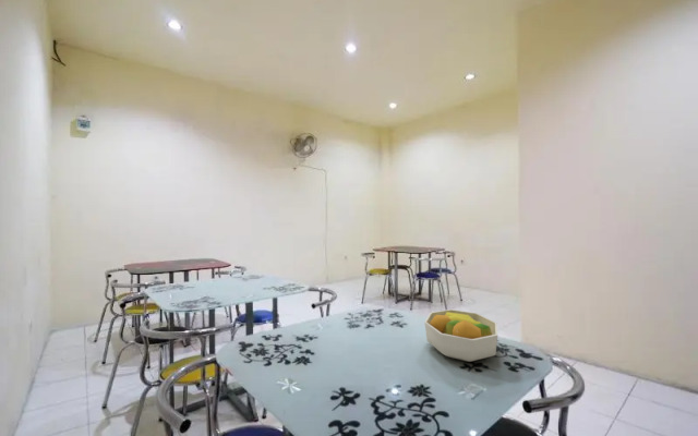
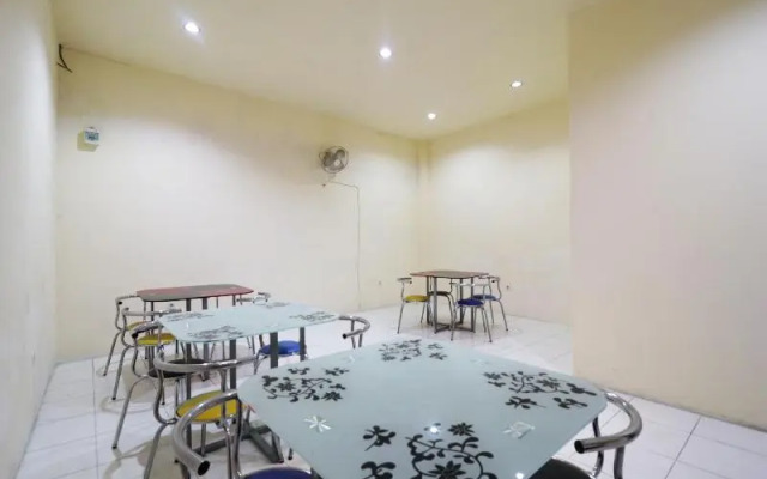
- fruit bowl [423,308,498,363]
